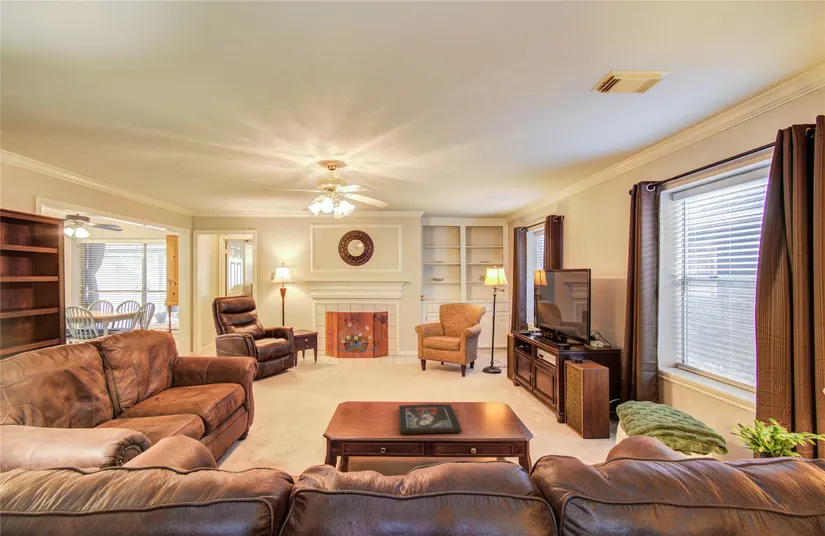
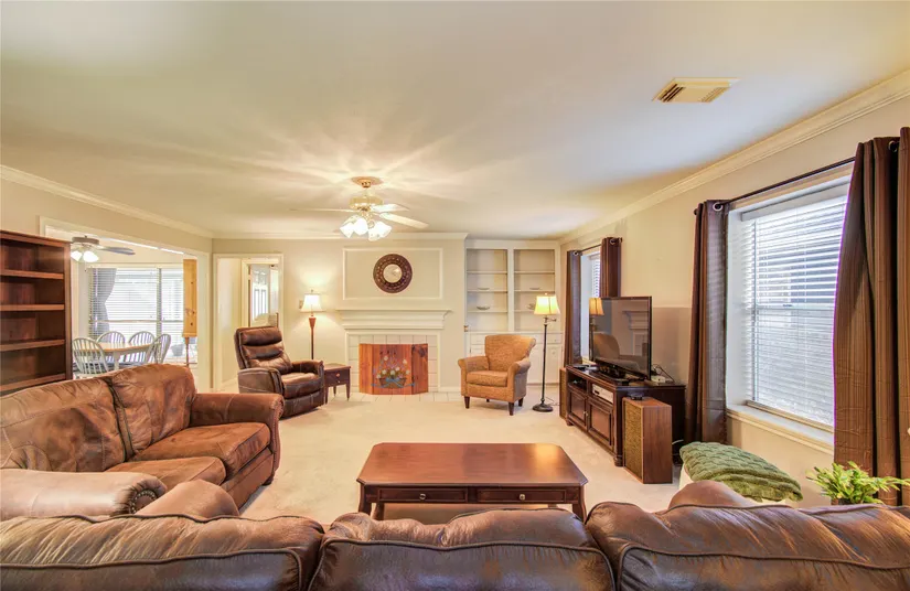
- religious icon [398,403,463,436]
